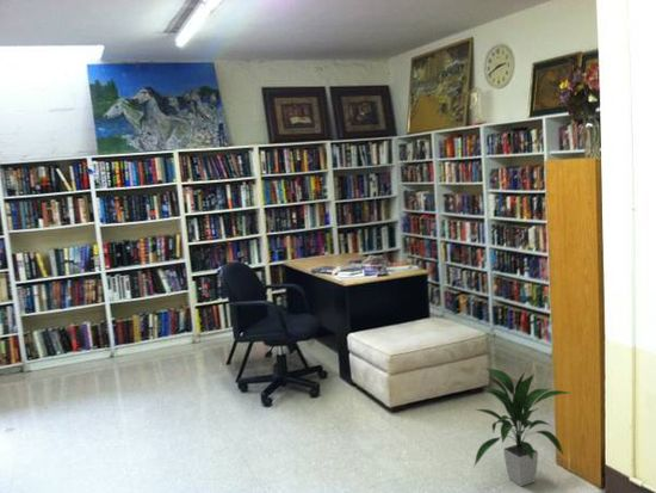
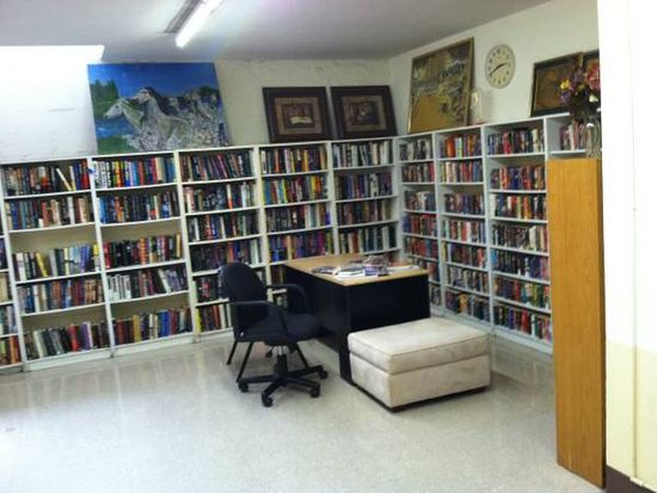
- indoor plant [472,366,570,487]
